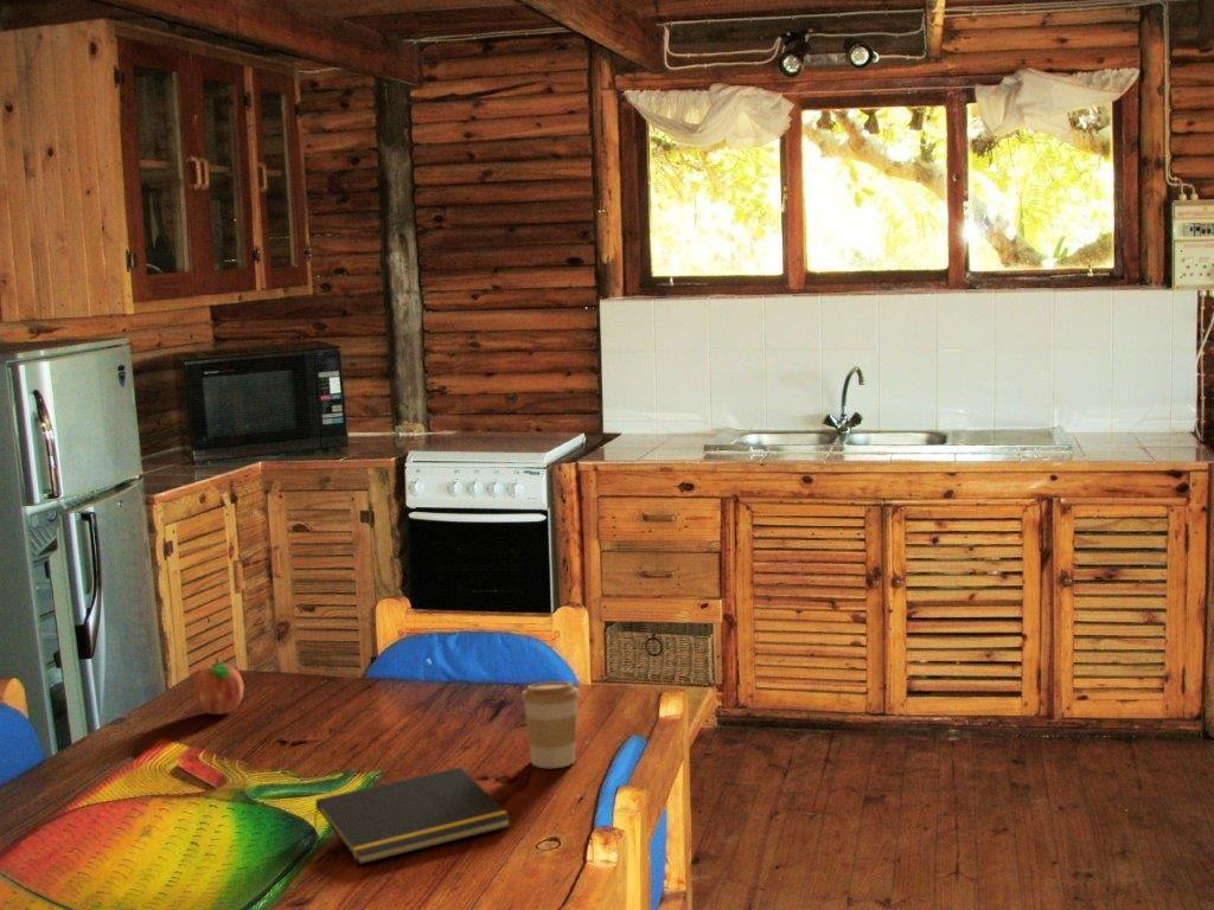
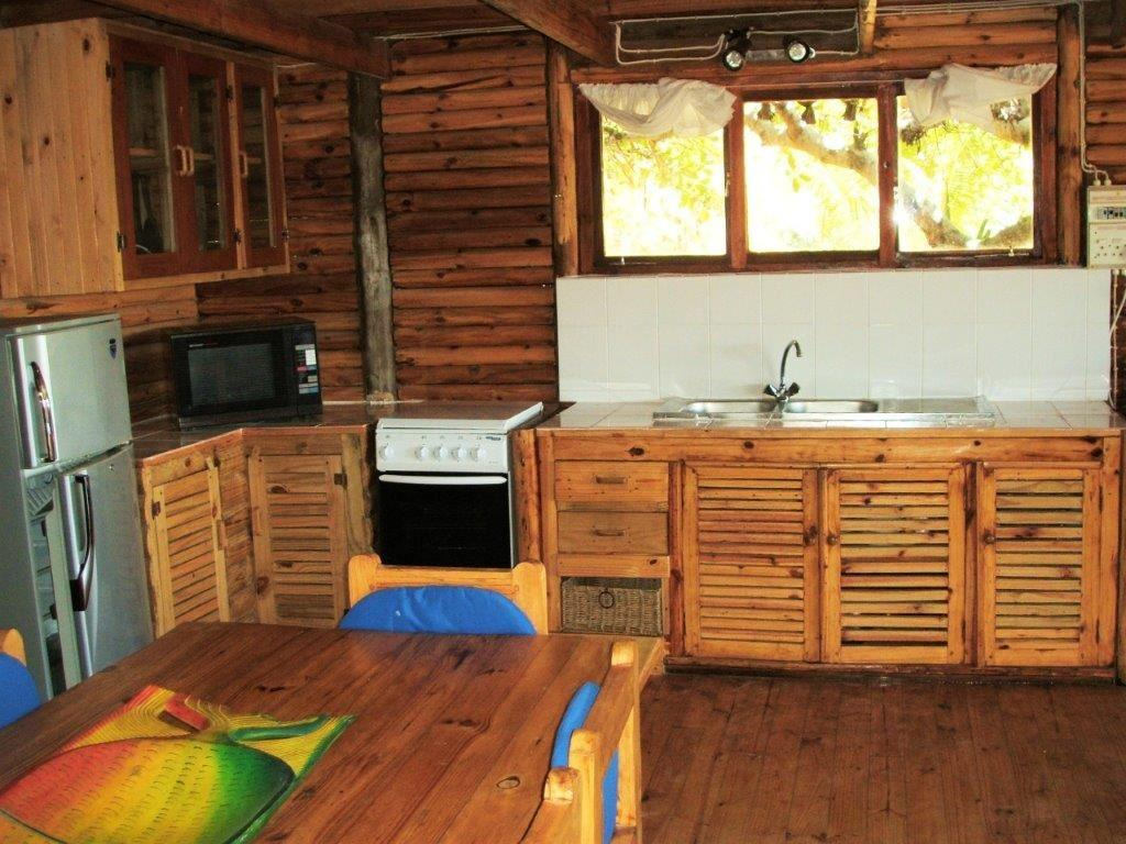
- fruit [193,656,245,716]
- notepad [312,765,512,866]
- coffee cup [520,680,581,769]
